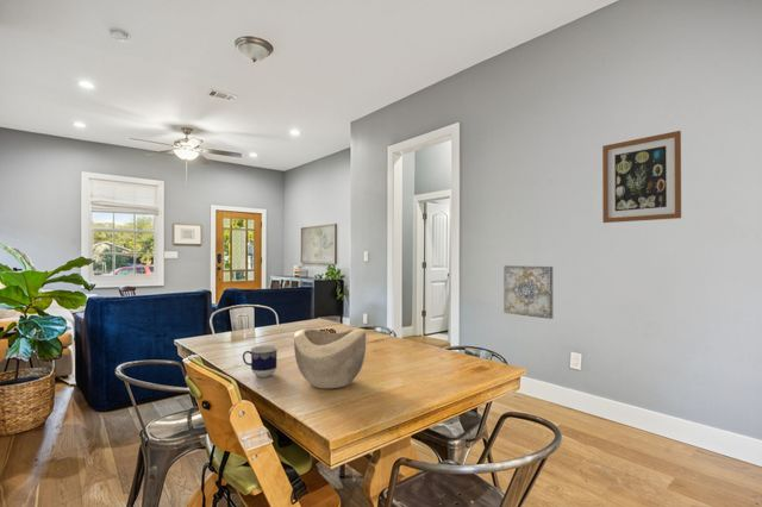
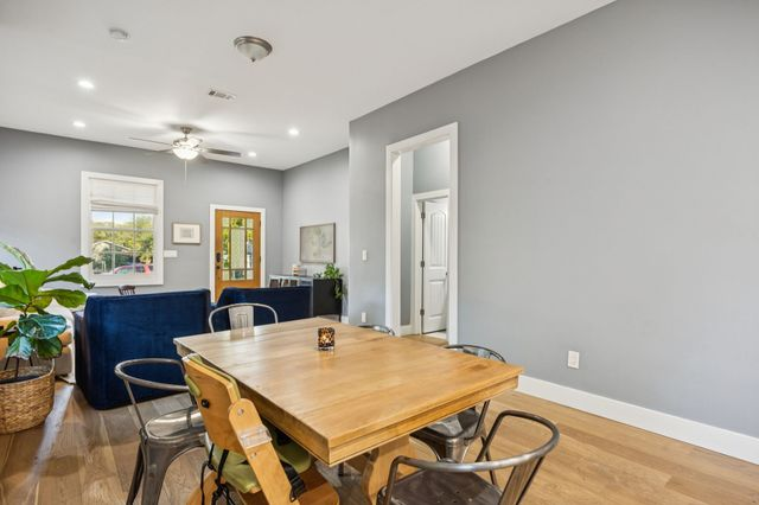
- cup [242,344,279,378]
- decorative bowl [293,327,367,389]
- wall art [502,264,554,320]
- wall art [601,130,682,224]
